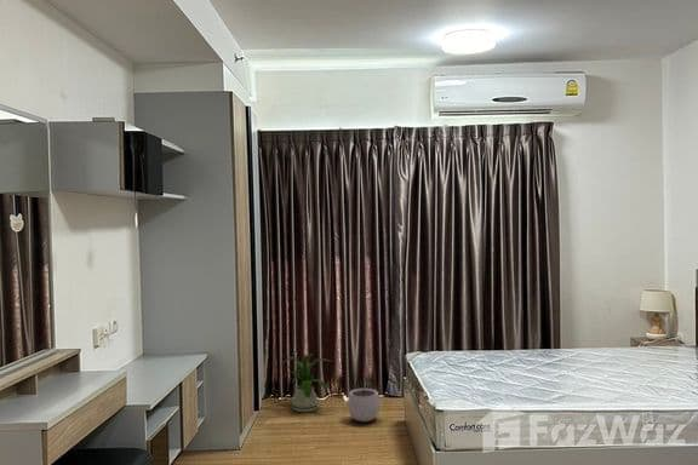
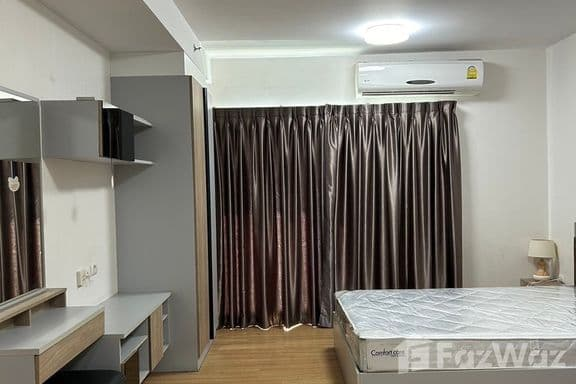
- plant pot [347,381,382,423]
- house plant [280,354,333,413]
